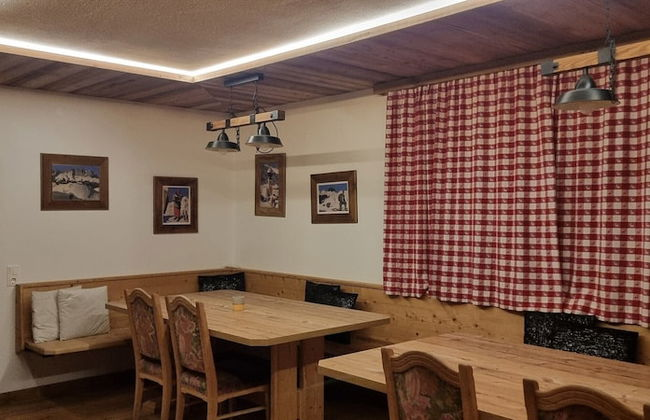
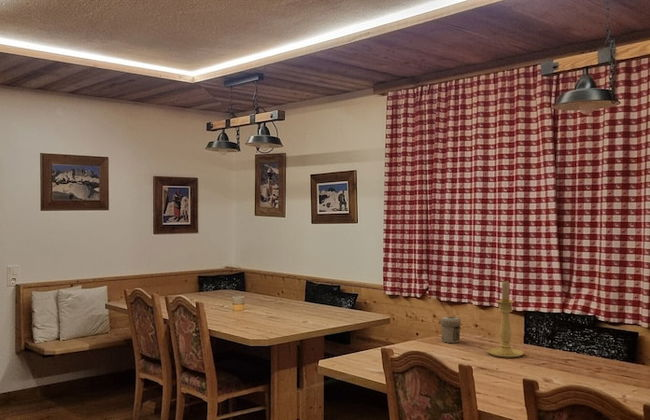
+ jar [440,316,462,344]
+ candle holder [486,280,525,359]
